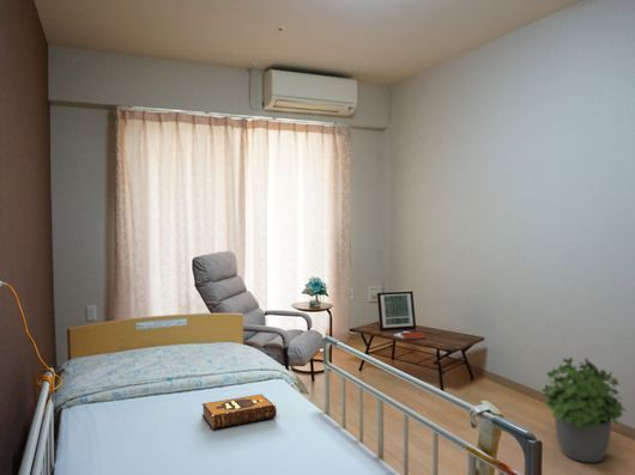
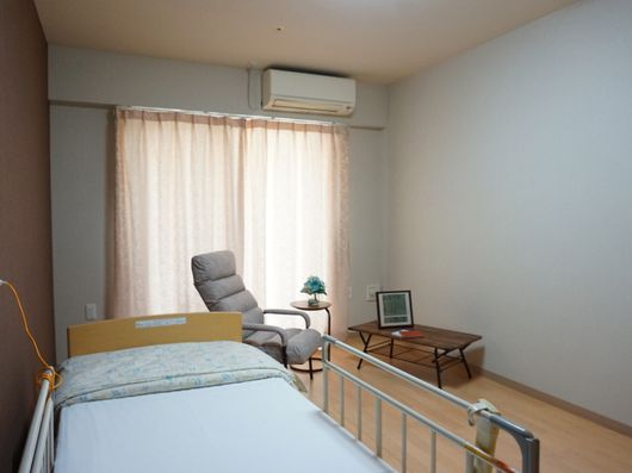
- hardback book [201,394,278,431]
- potted plant [540,357,627,464]
